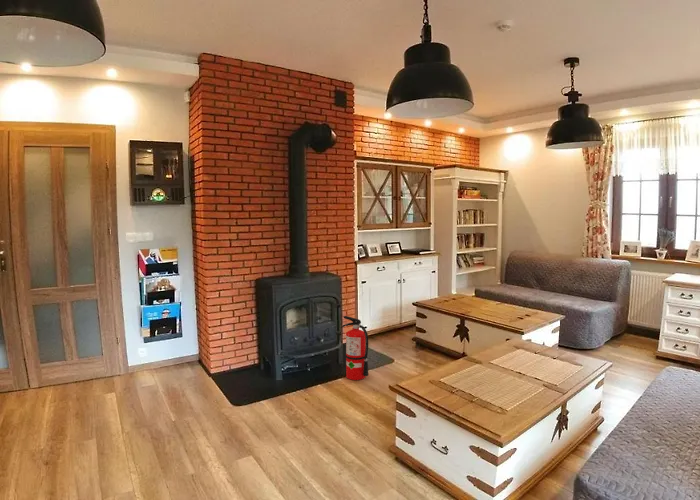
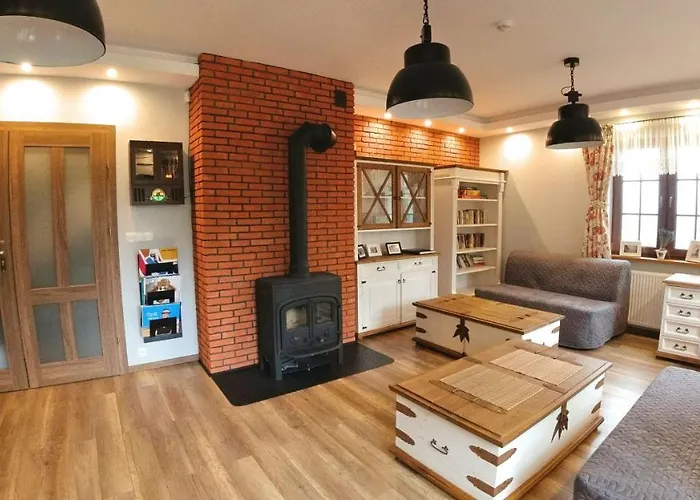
- fire extinguisher [341,315,369,381]
